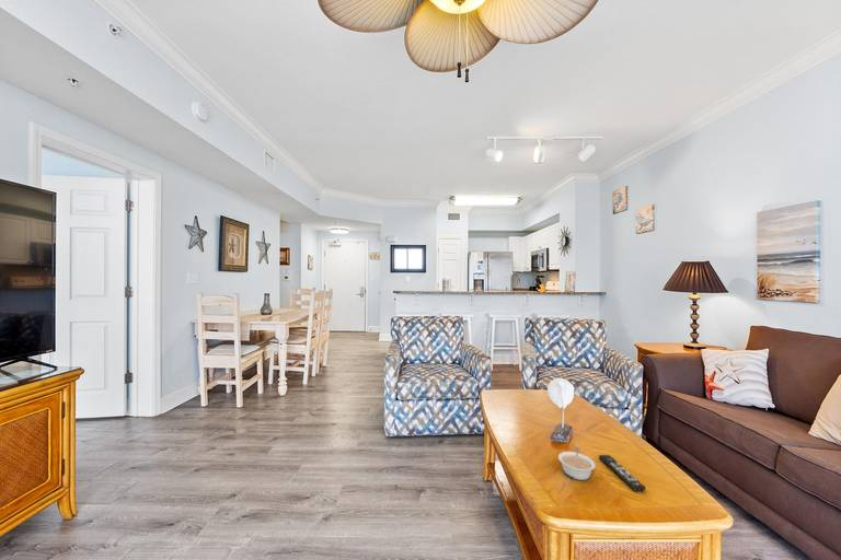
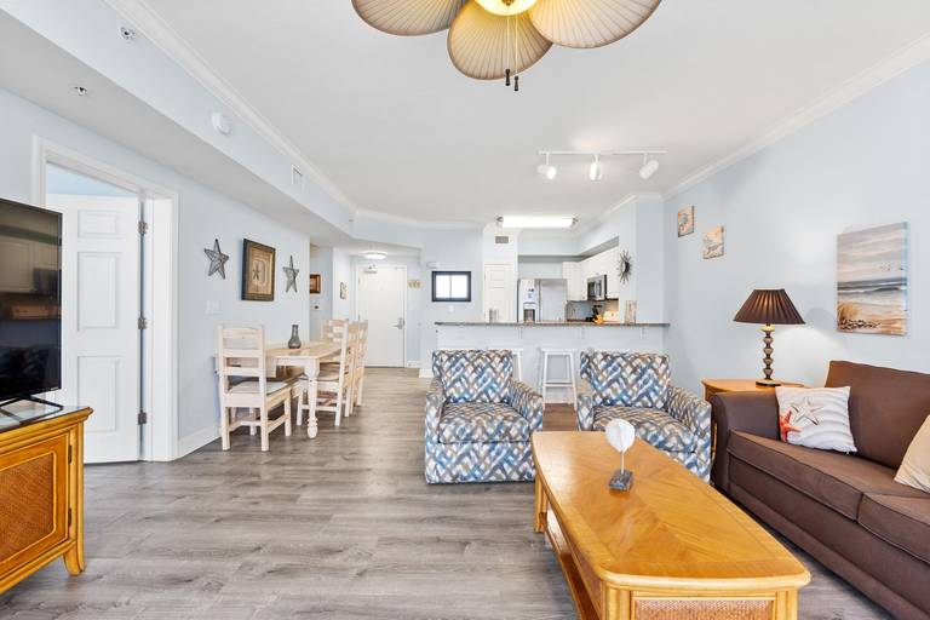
- legume [557,446,597,481]
- remote control [598,454,647,491]
